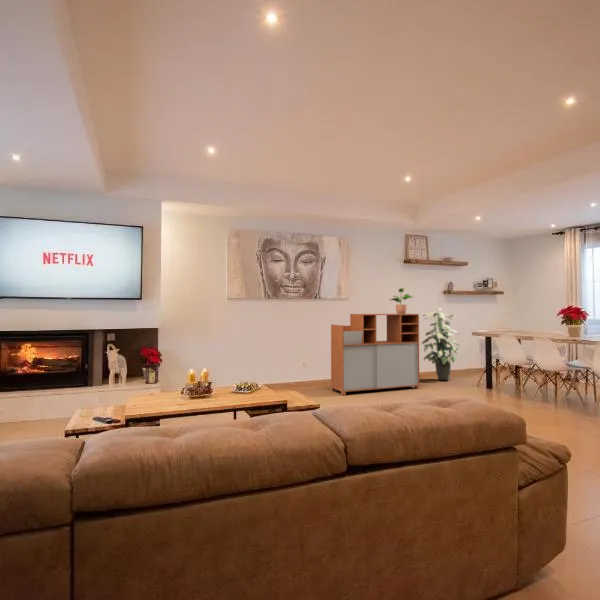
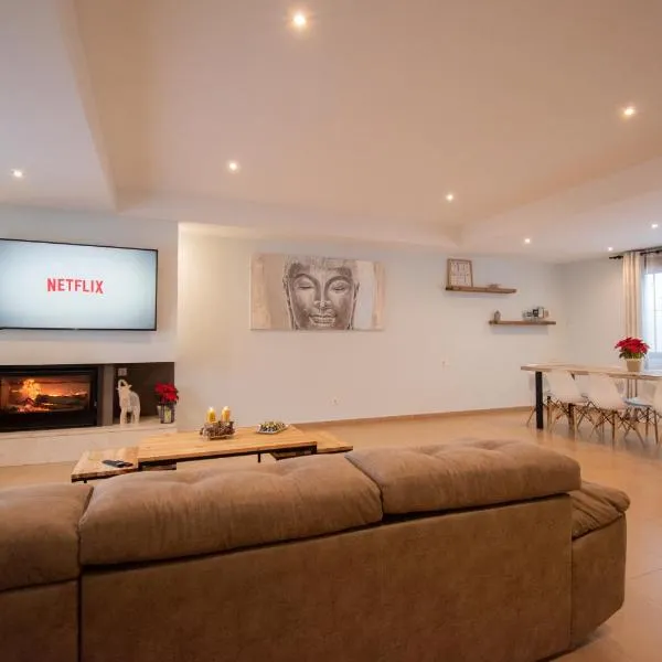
- potted plant [389,287,414,314]
- indoor plant [421,308,461,381]
- storage cabinet [330,313,420,396]
